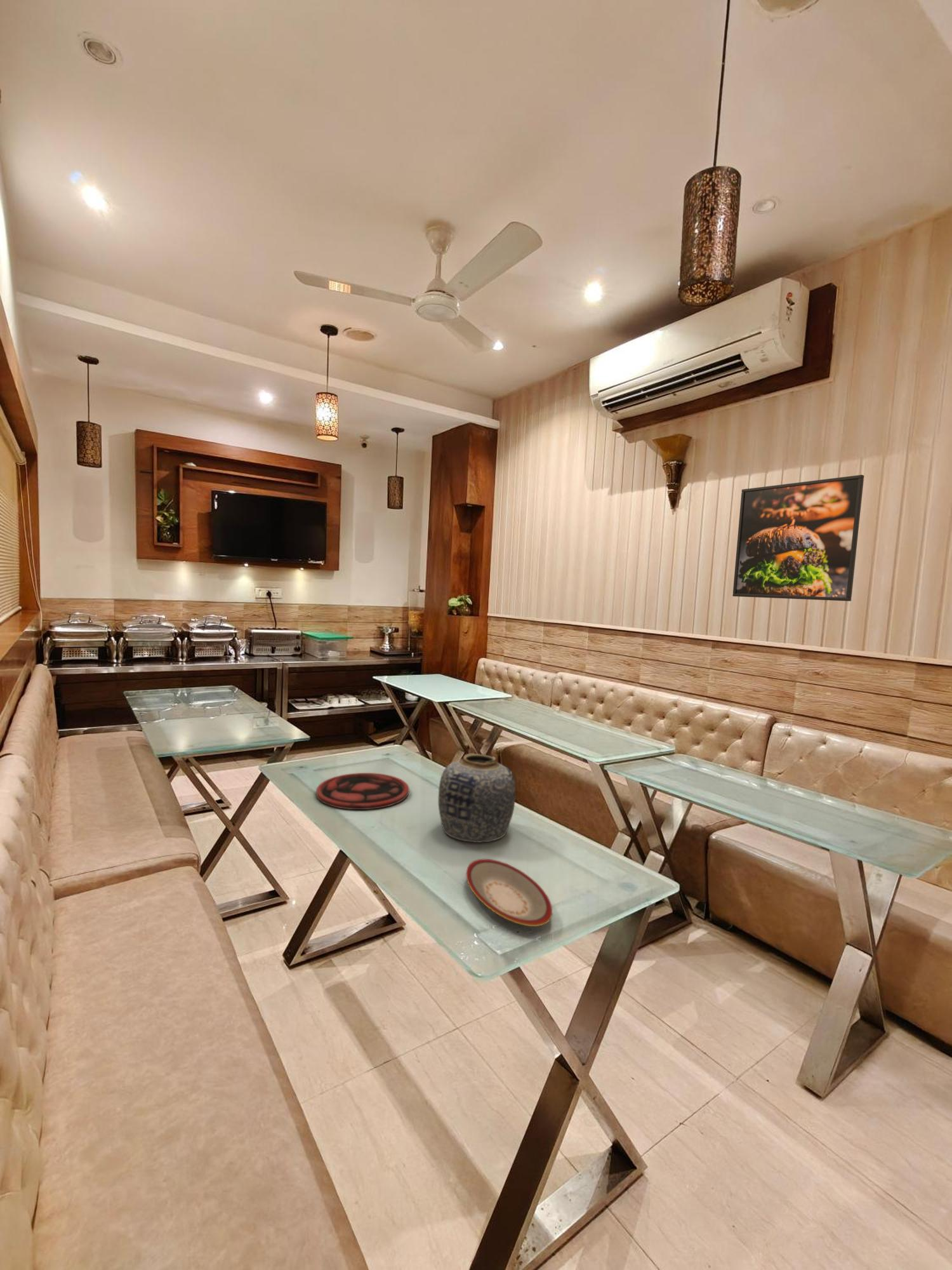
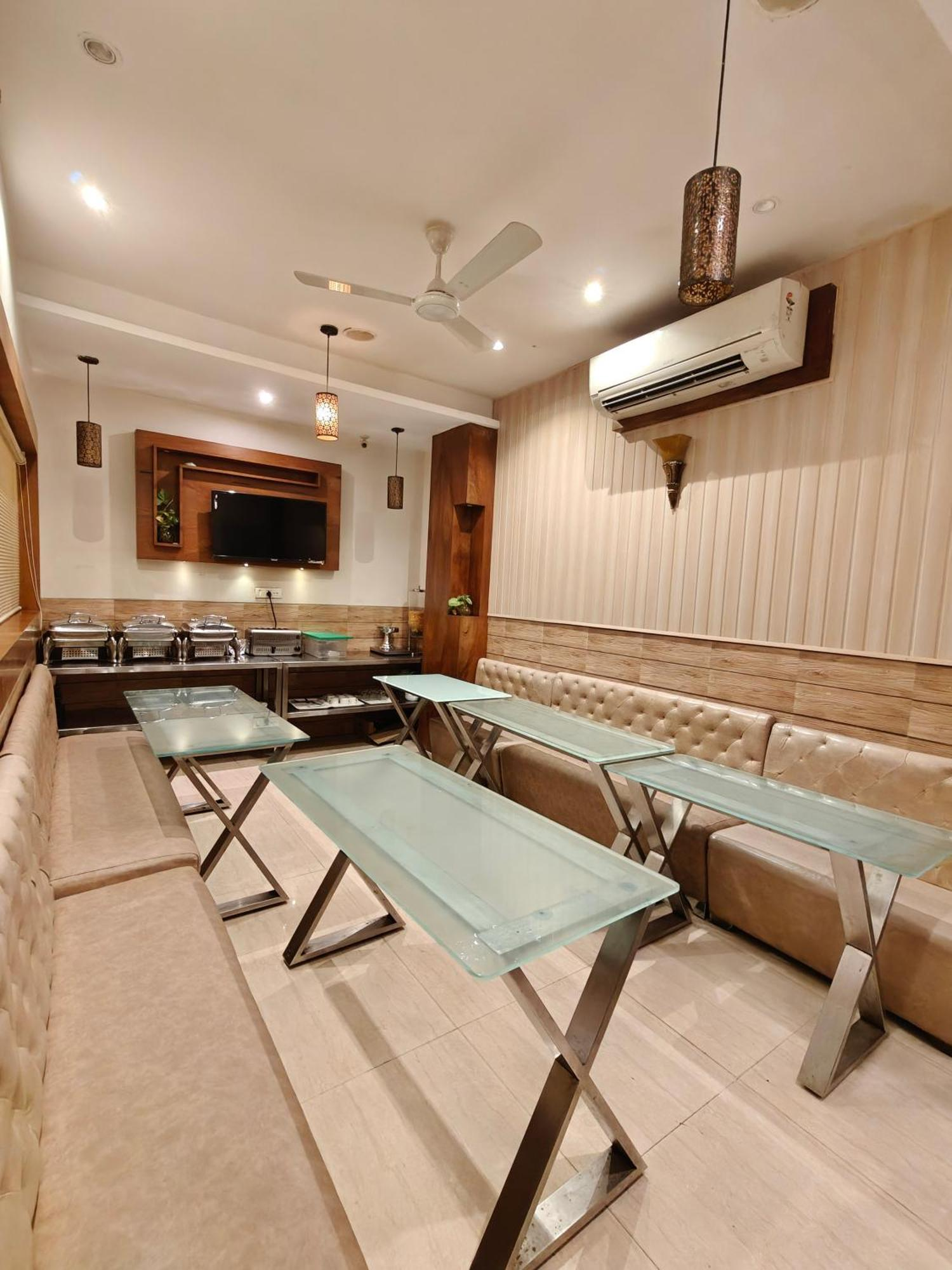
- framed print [732,474,864,602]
- plate [315,772,410,810]
- plate [466,859,553,927]
- vase [438,752,516,843]
